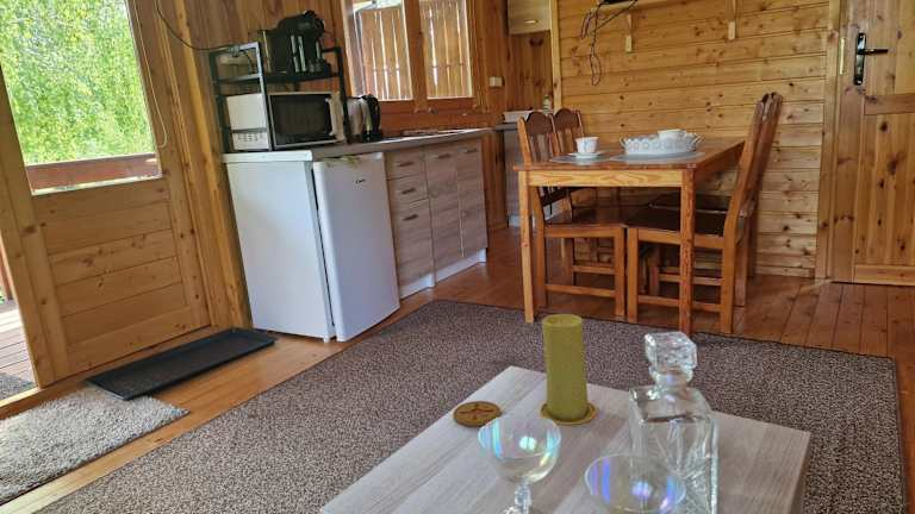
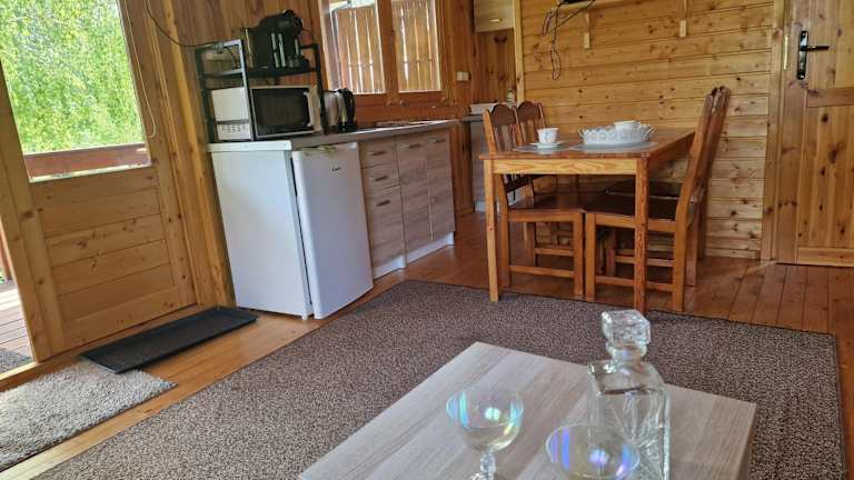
- candle [539,313,598,426]
- coaster [452,400,503,427]
